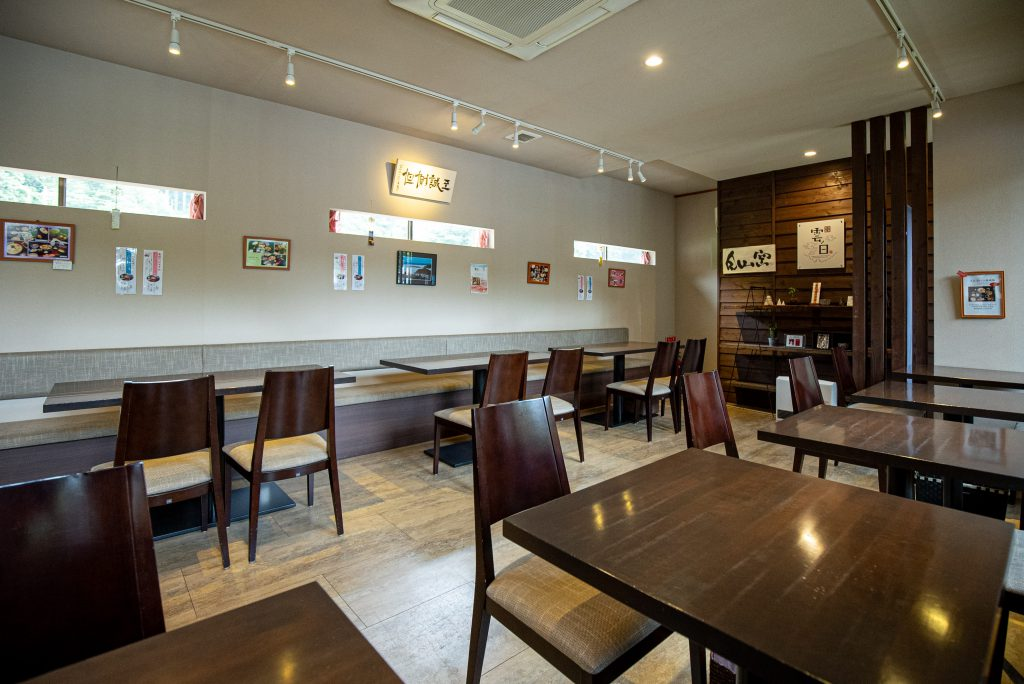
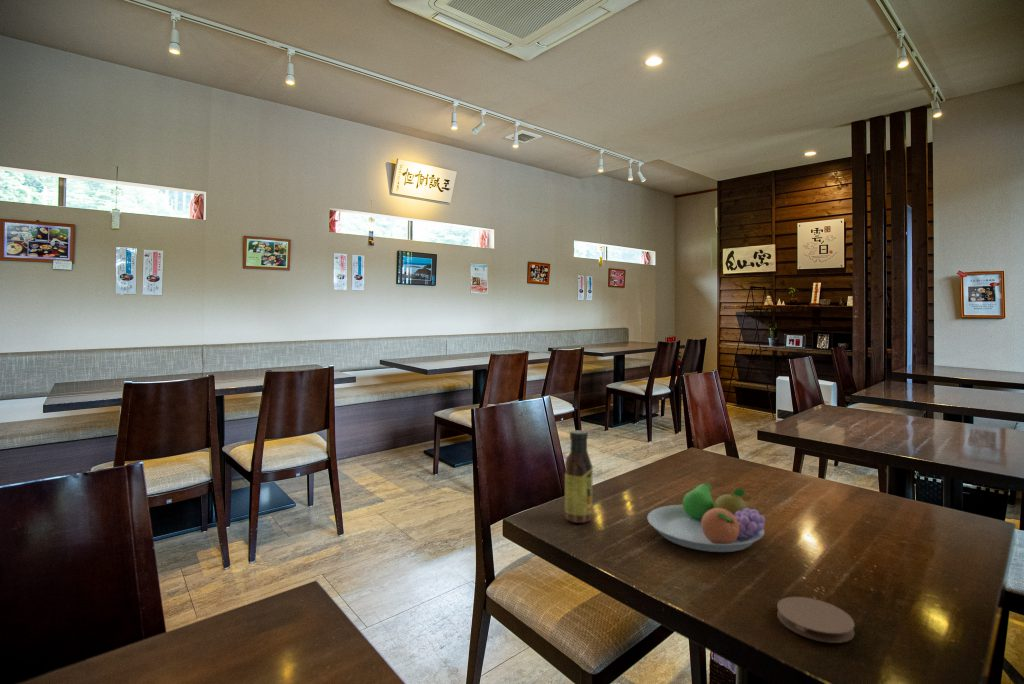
+ fruit bowl [646,482,767,553]
+ sauce bottle [564,429,594,524]
+ coaster [776,596,856,644]
